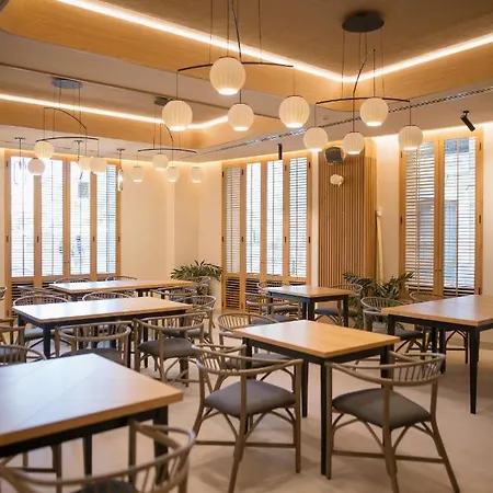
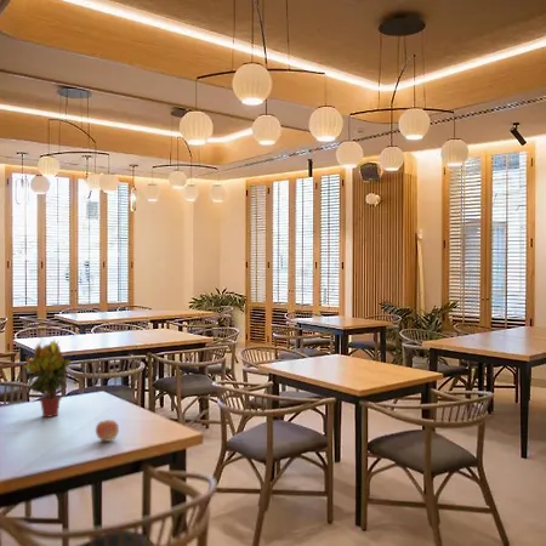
+ apple [95,419,120,443]
+ potted plant [22,339,73,419]
